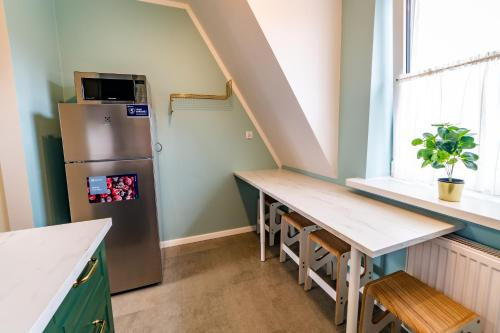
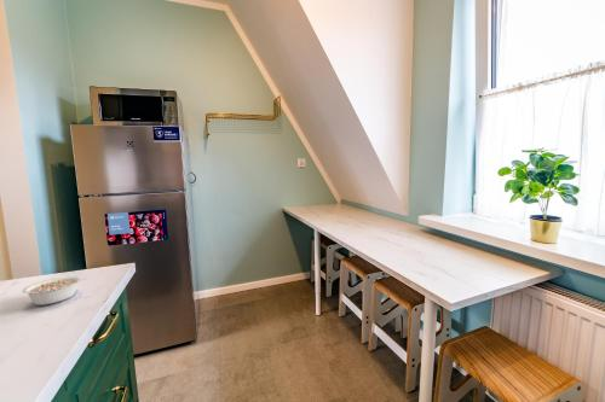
+ legume [21,275,88,307]
